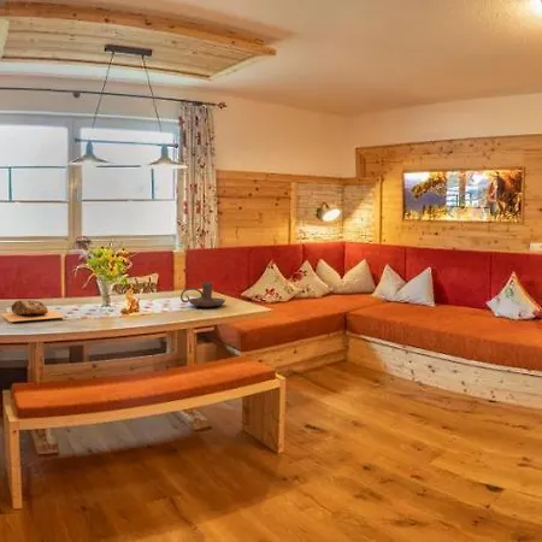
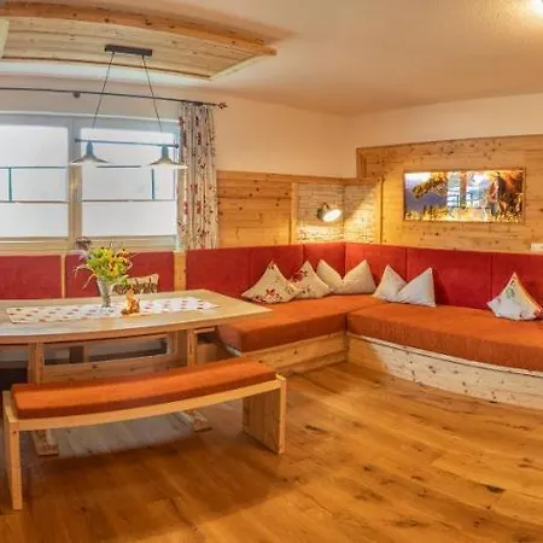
- candle holder [179,281,226,308]
- mineral sample [0,299,65,323]
